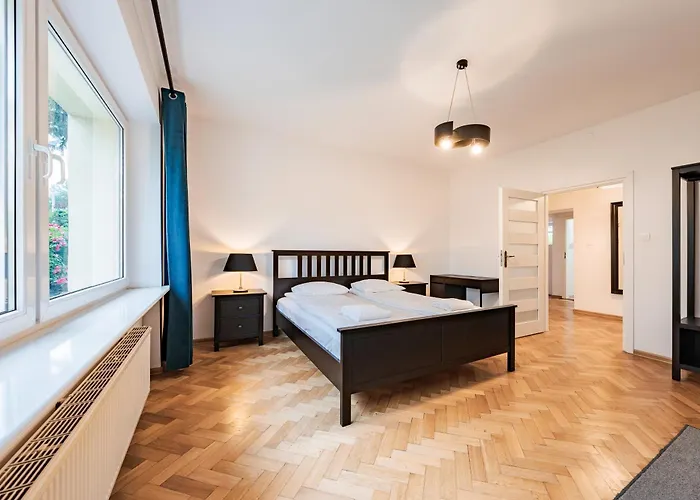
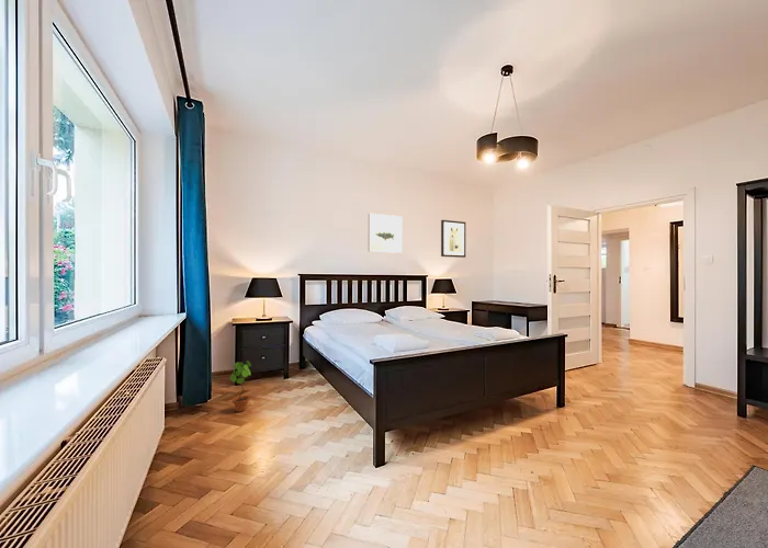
+ potted plant [229,359,252,413]
+ wall art [368,213,404,254]
+ wall art [440,219,466,259]
